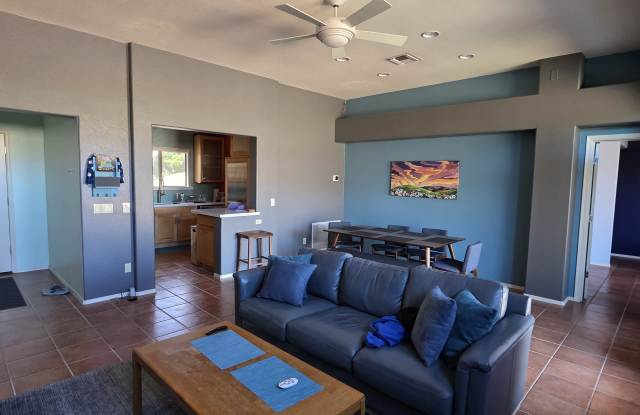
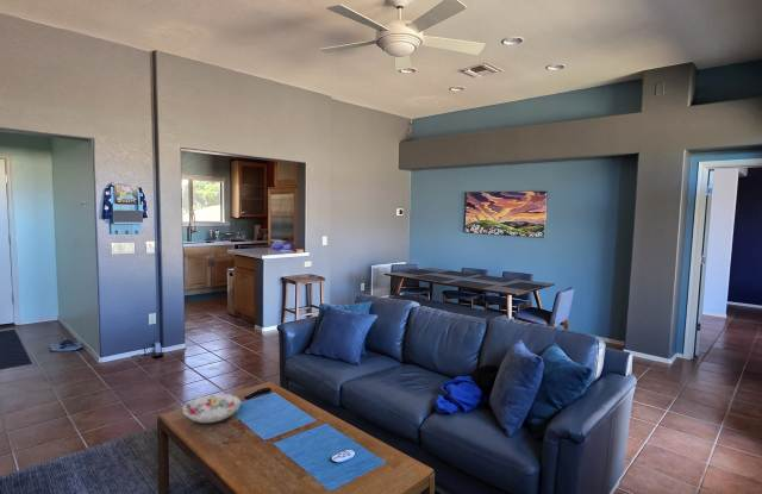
+ decorative bowl [181,392,243,424]
